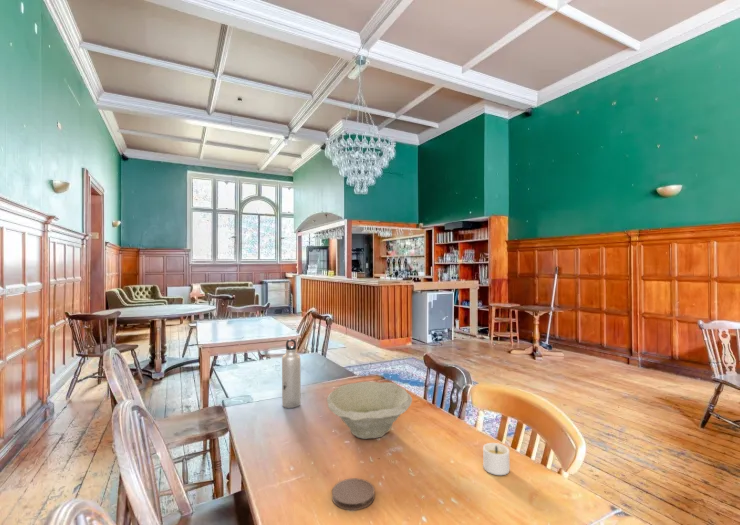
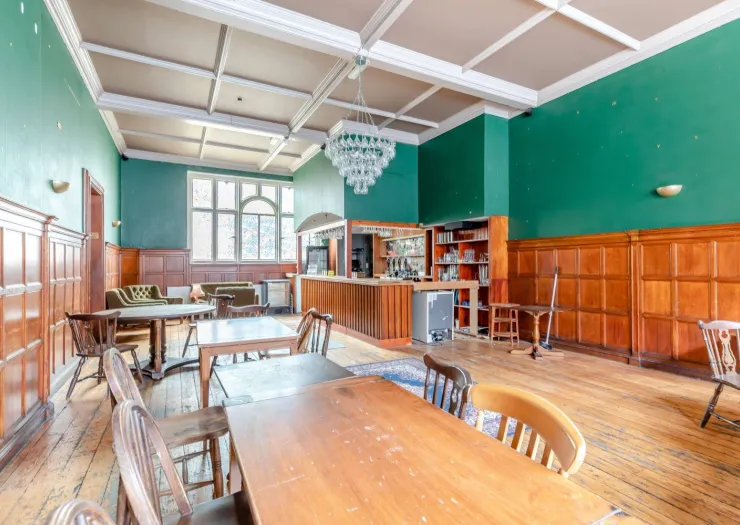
- water bottle [281,338,302,409]
- coaster [331,477,376,511]
- candle [482,442,511,476]
- bowl [326,380,413,440]
